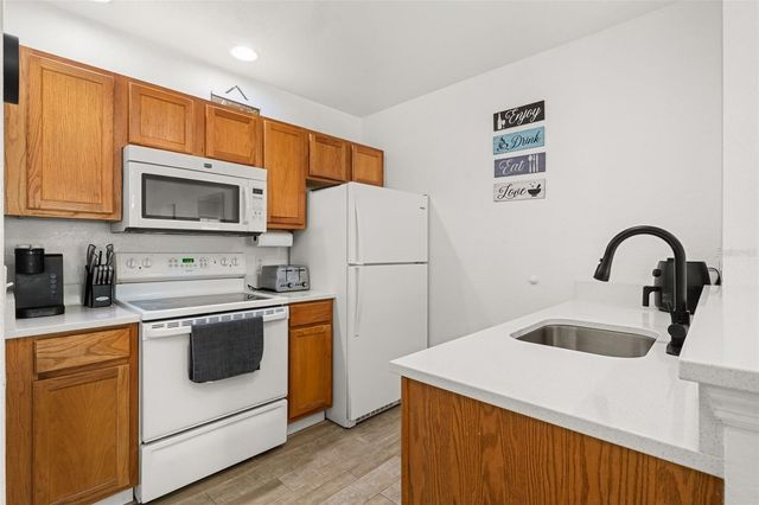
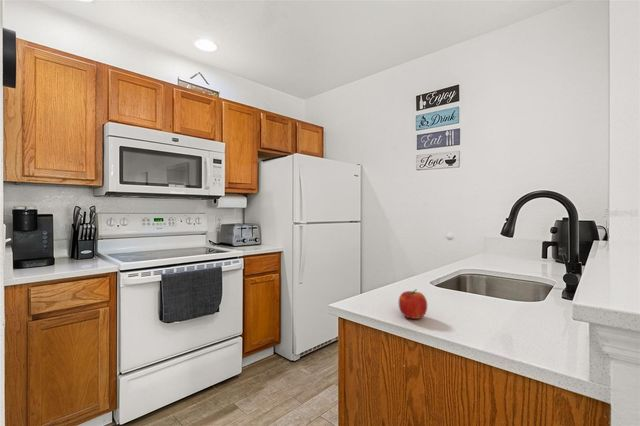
+ fruit [398,288,428,320]
